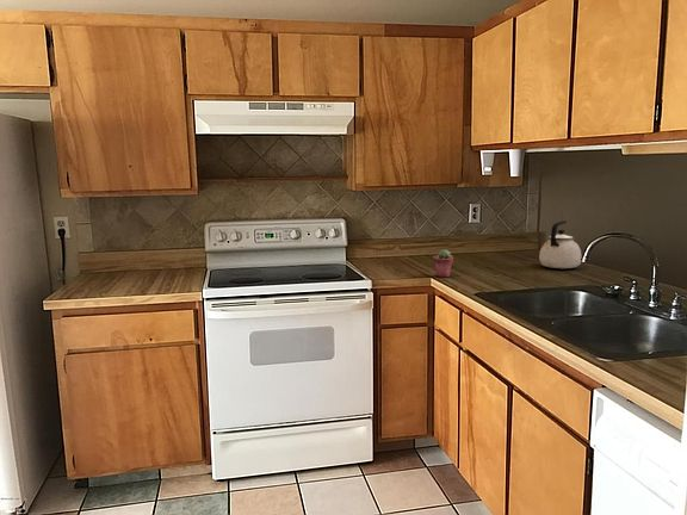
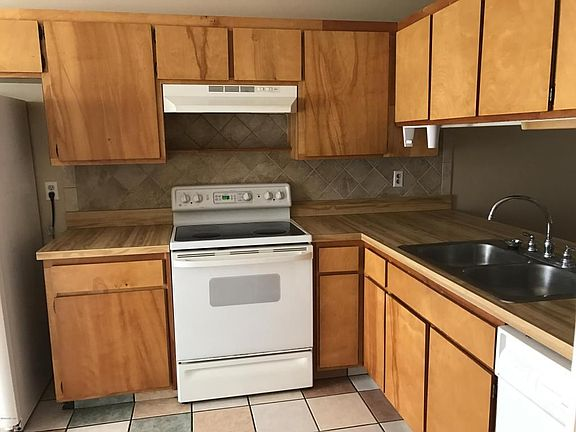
- kettle [538,219,583,269]
- potted succulent [432,248,454,278]
